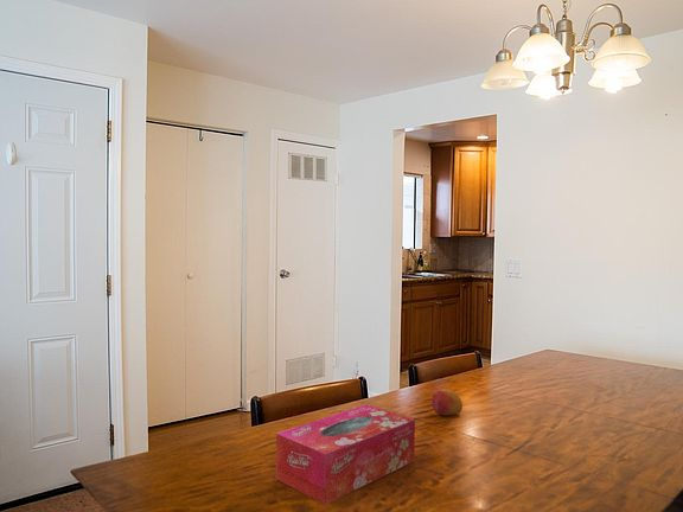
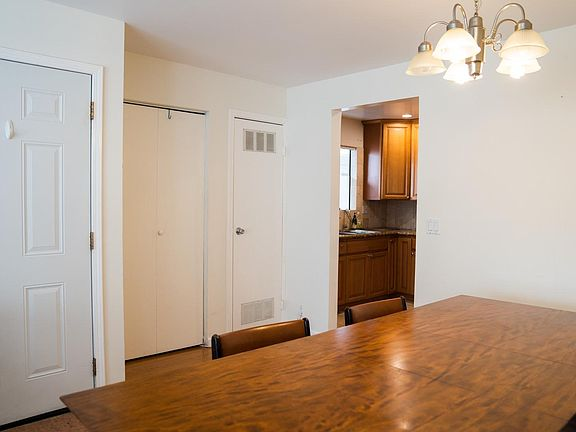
- tissue box [275,403,416,506]
- fruit [430,388,464,417]
